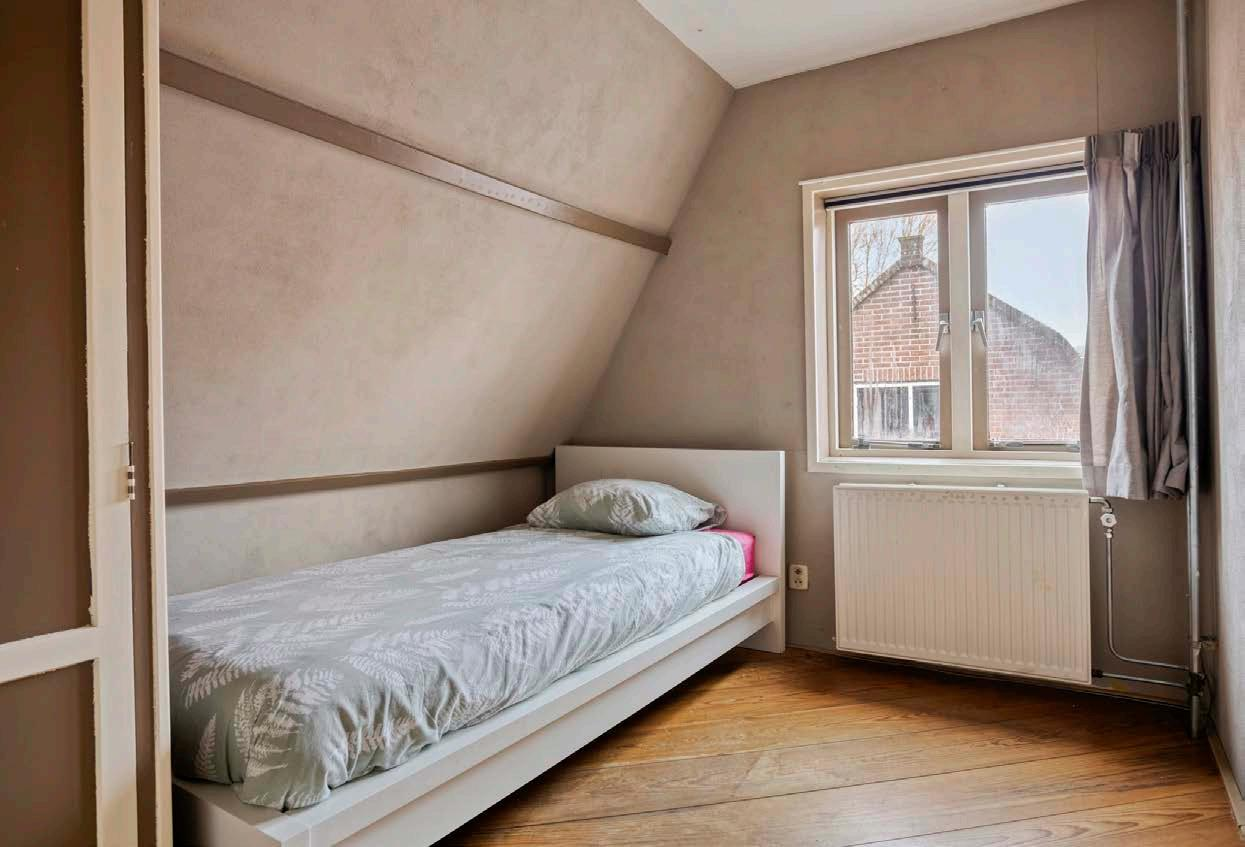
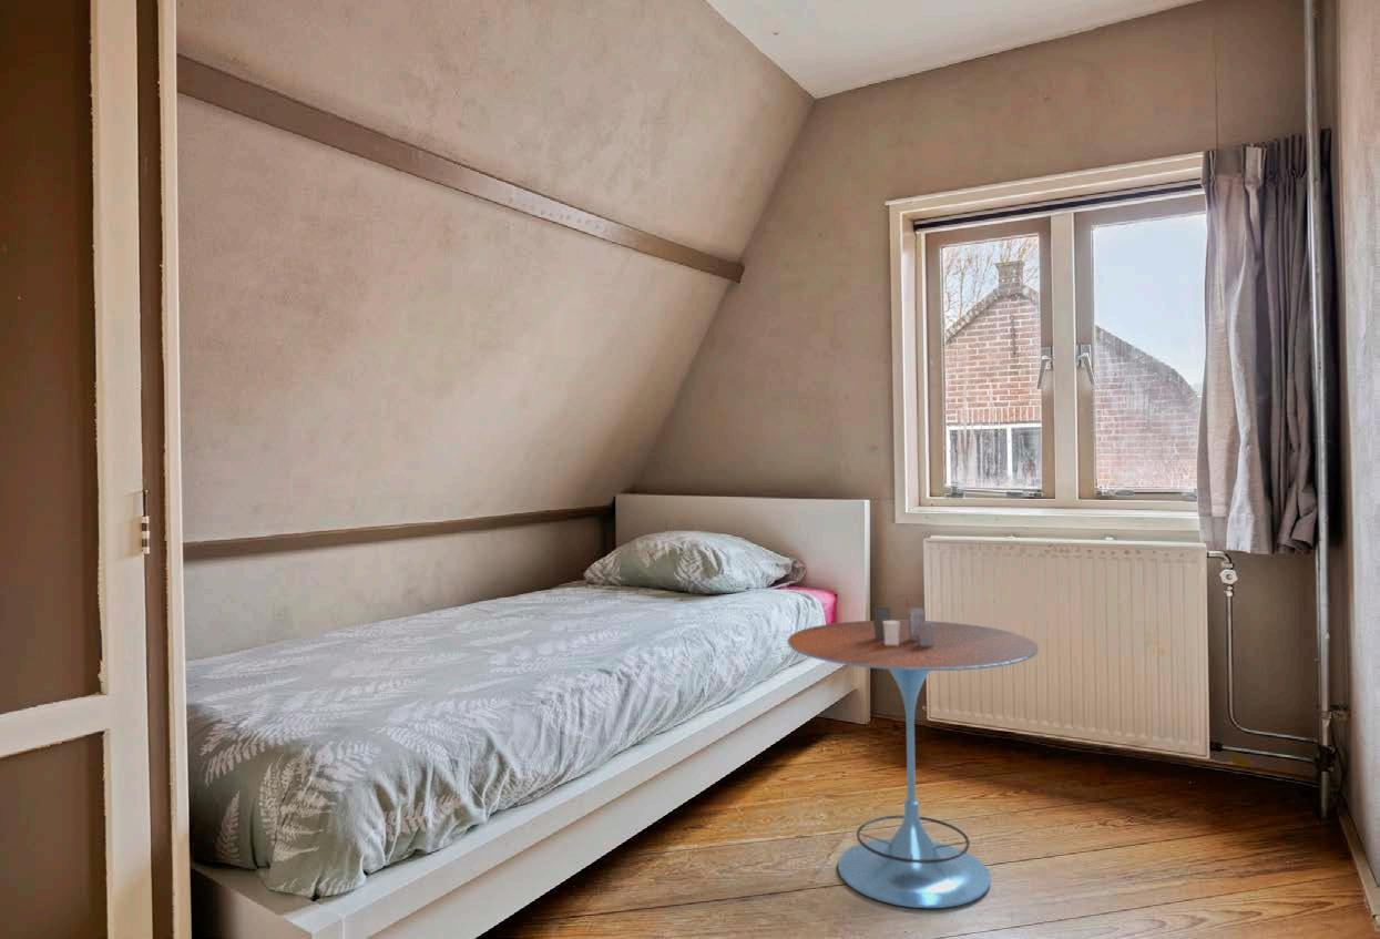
+ side table [787,594,1040,909]
